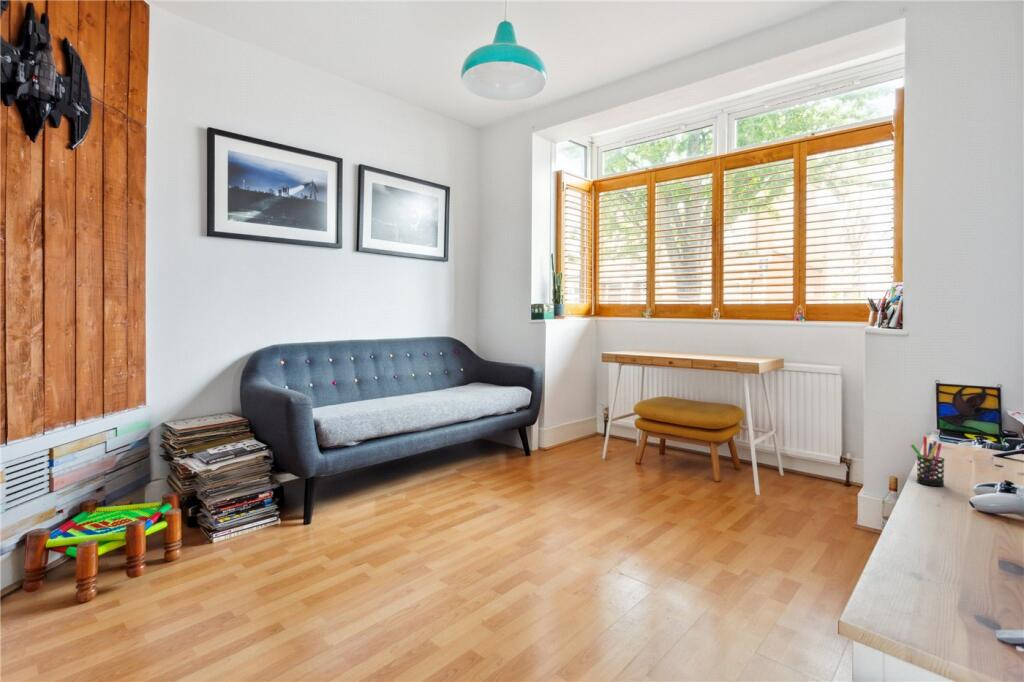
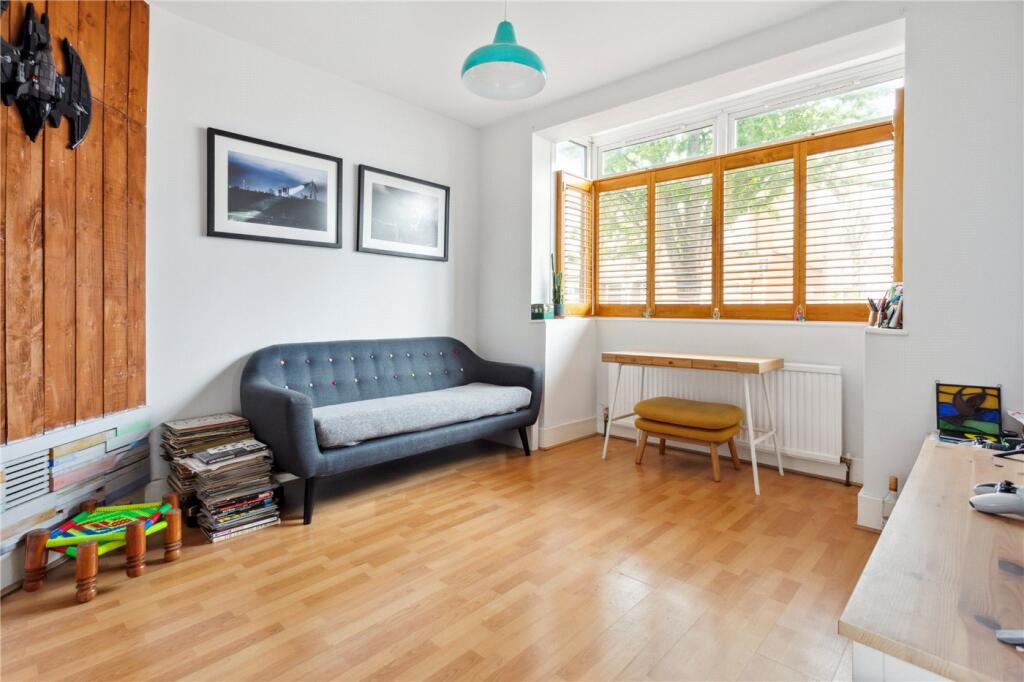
- pen holder [909,436,946,487]
